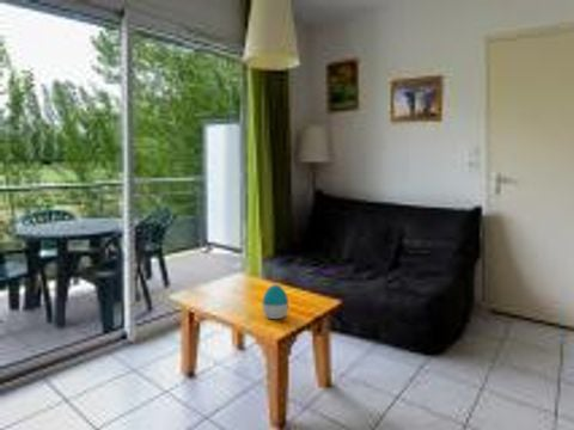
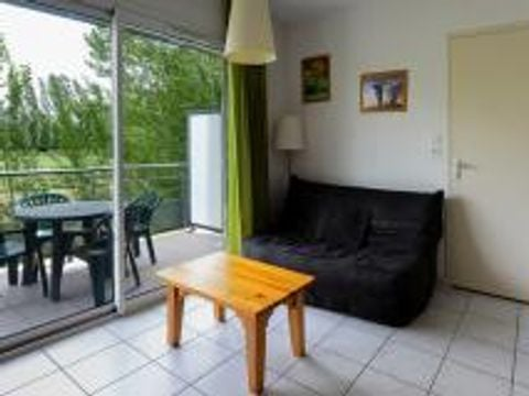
- decorative egg [261,283,289,320]
